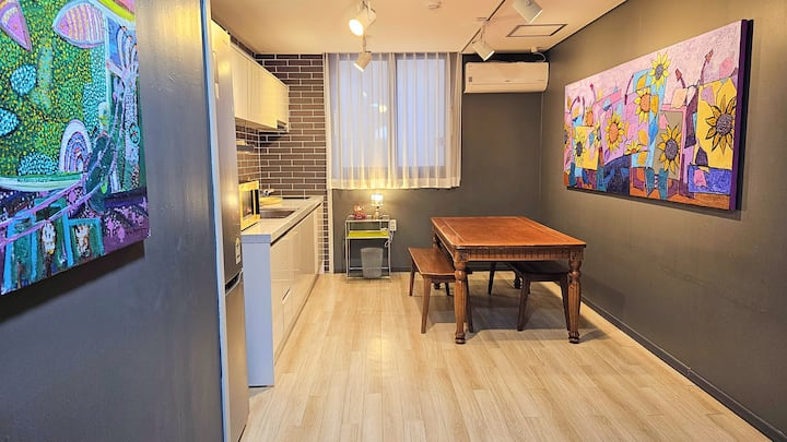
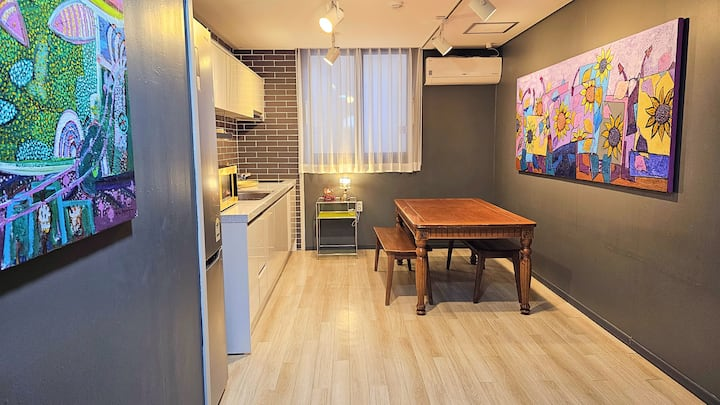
- wastebasket [360,247,384,279]
